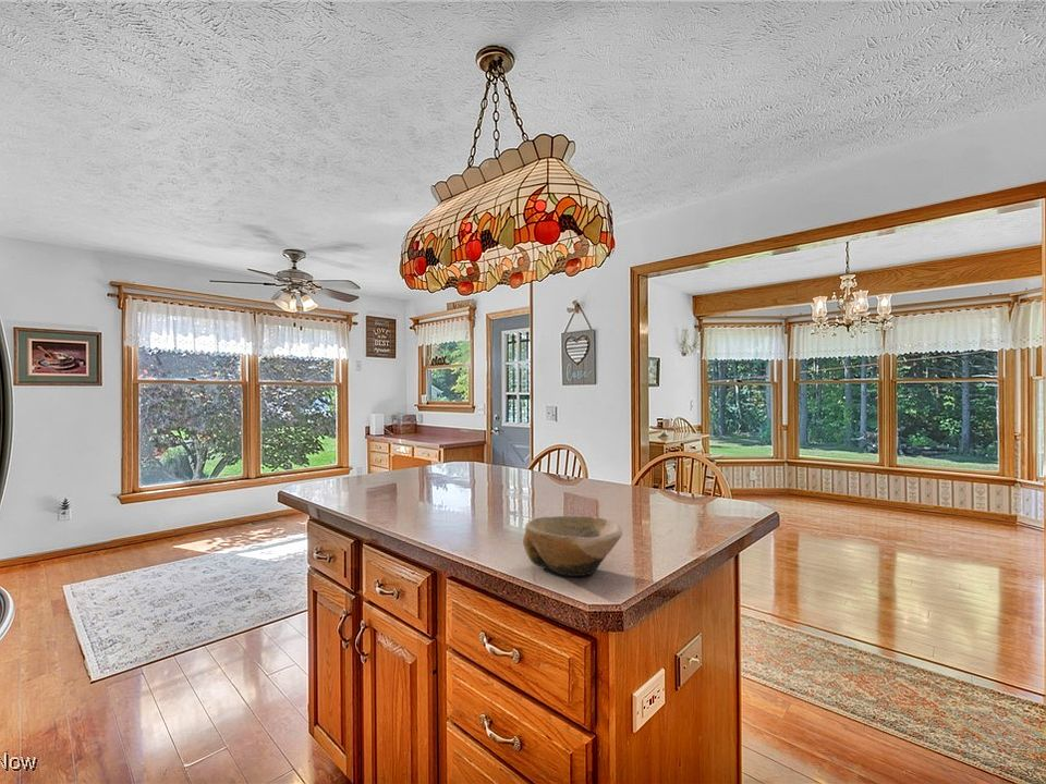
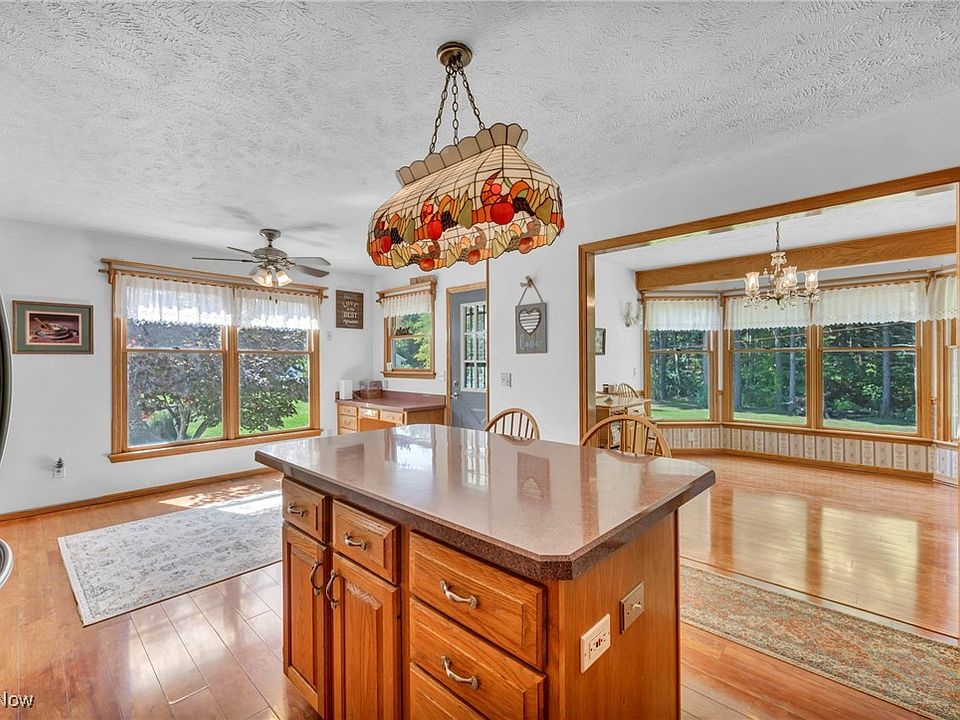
- bowl [522,515,624,577]
